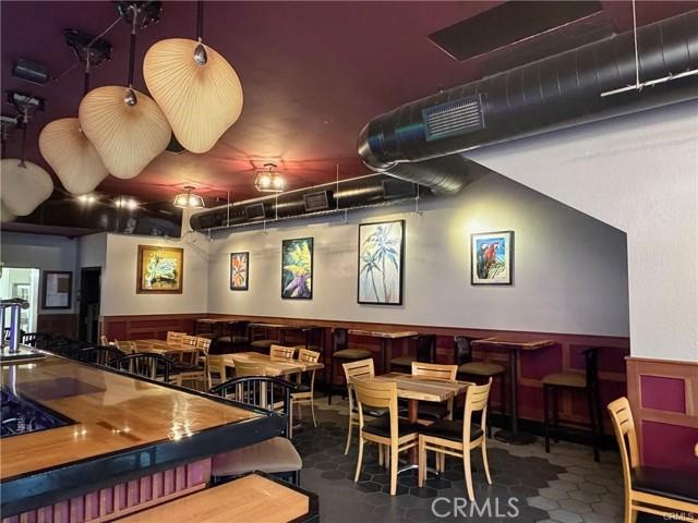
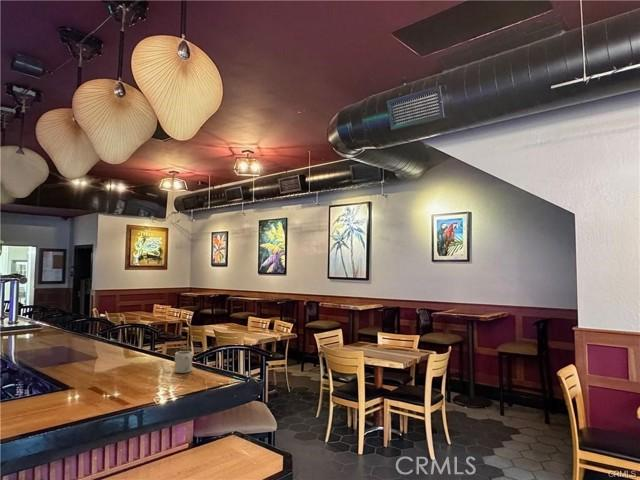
+ cup [174,350,193,374]
